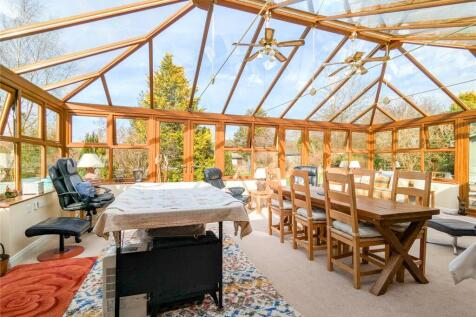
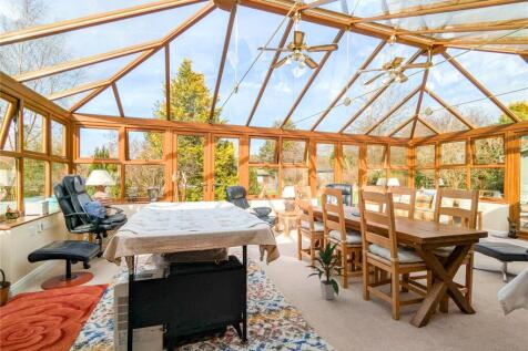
+ indoor plant [305,239,348,300]
